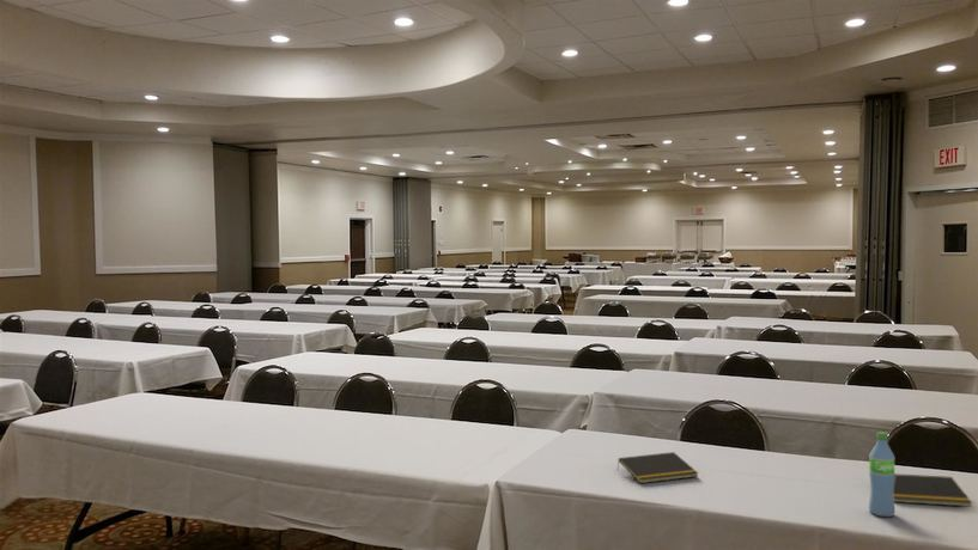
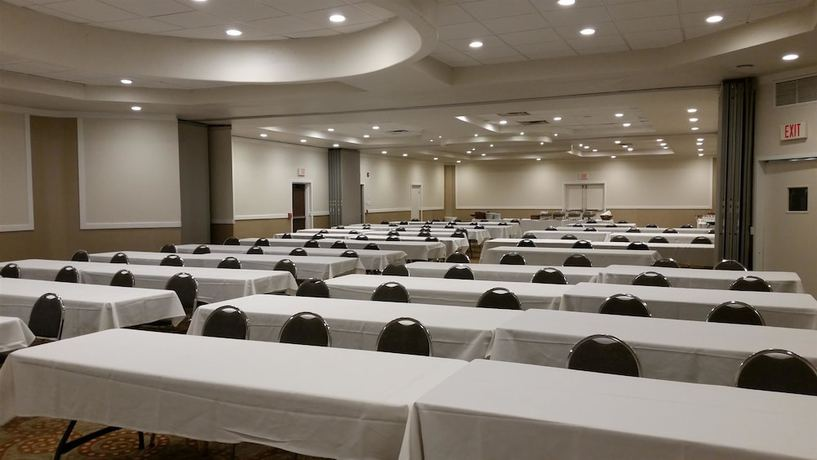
- water bottle [868,430,897,518]
- notepad [616,451,699,484]
- notepad [893,472,973,508]
